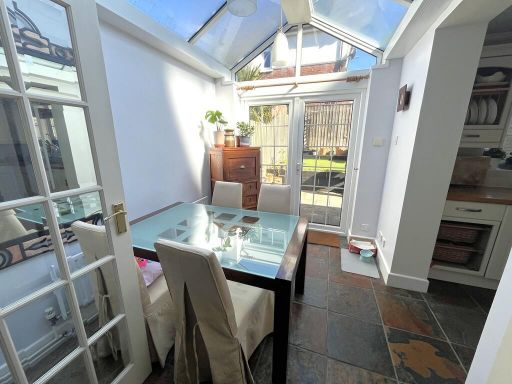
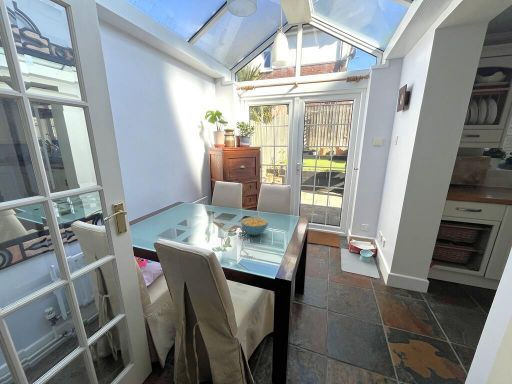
+ cereal bowl [240,216,269,236]
